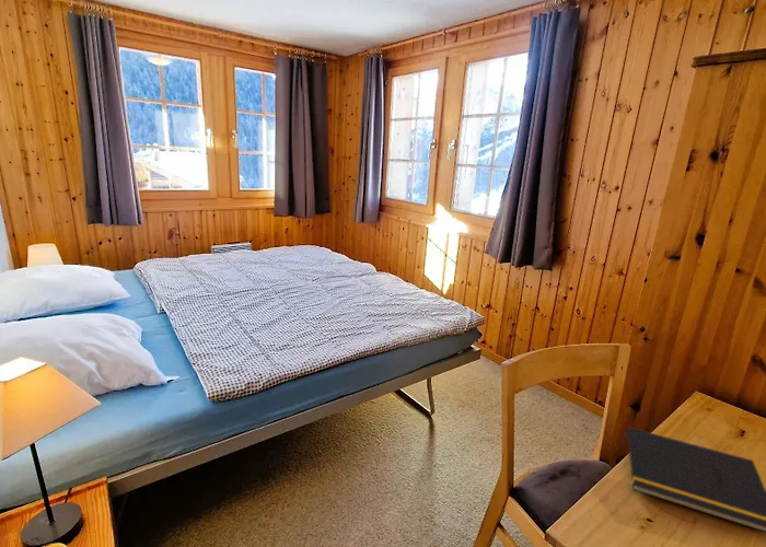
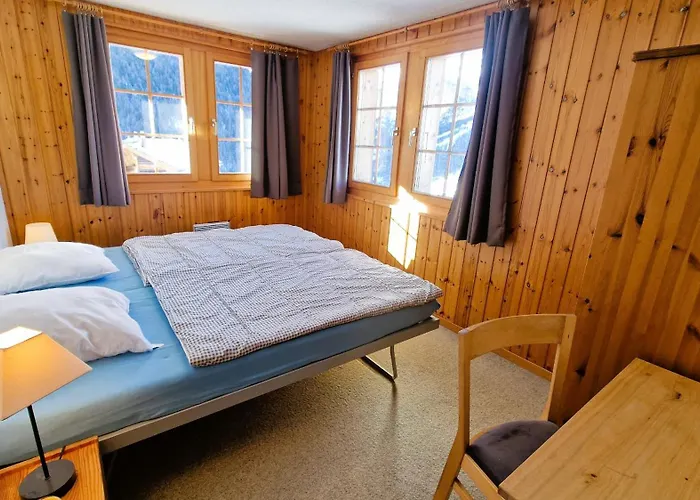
- notepad [620,426,766,534]
